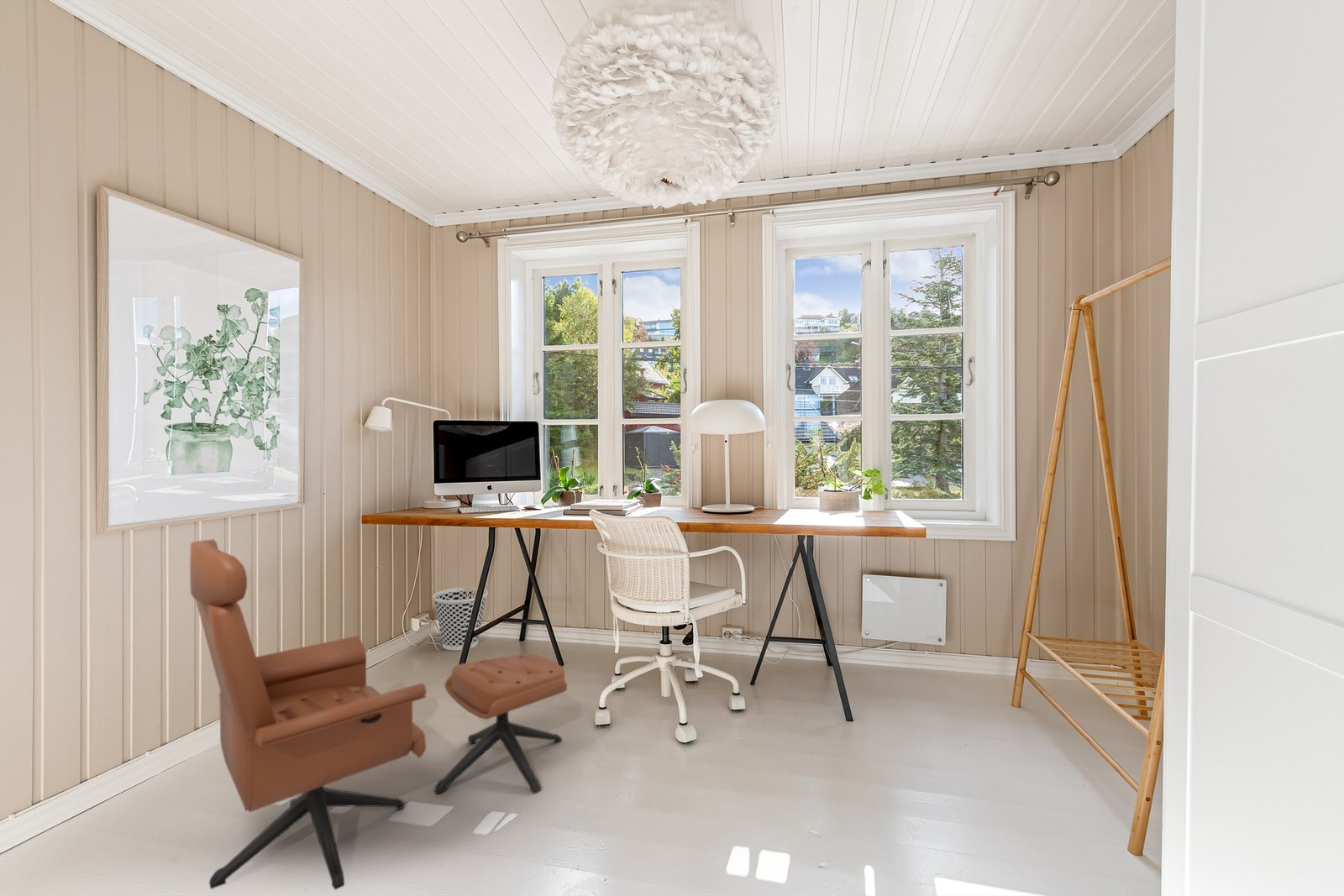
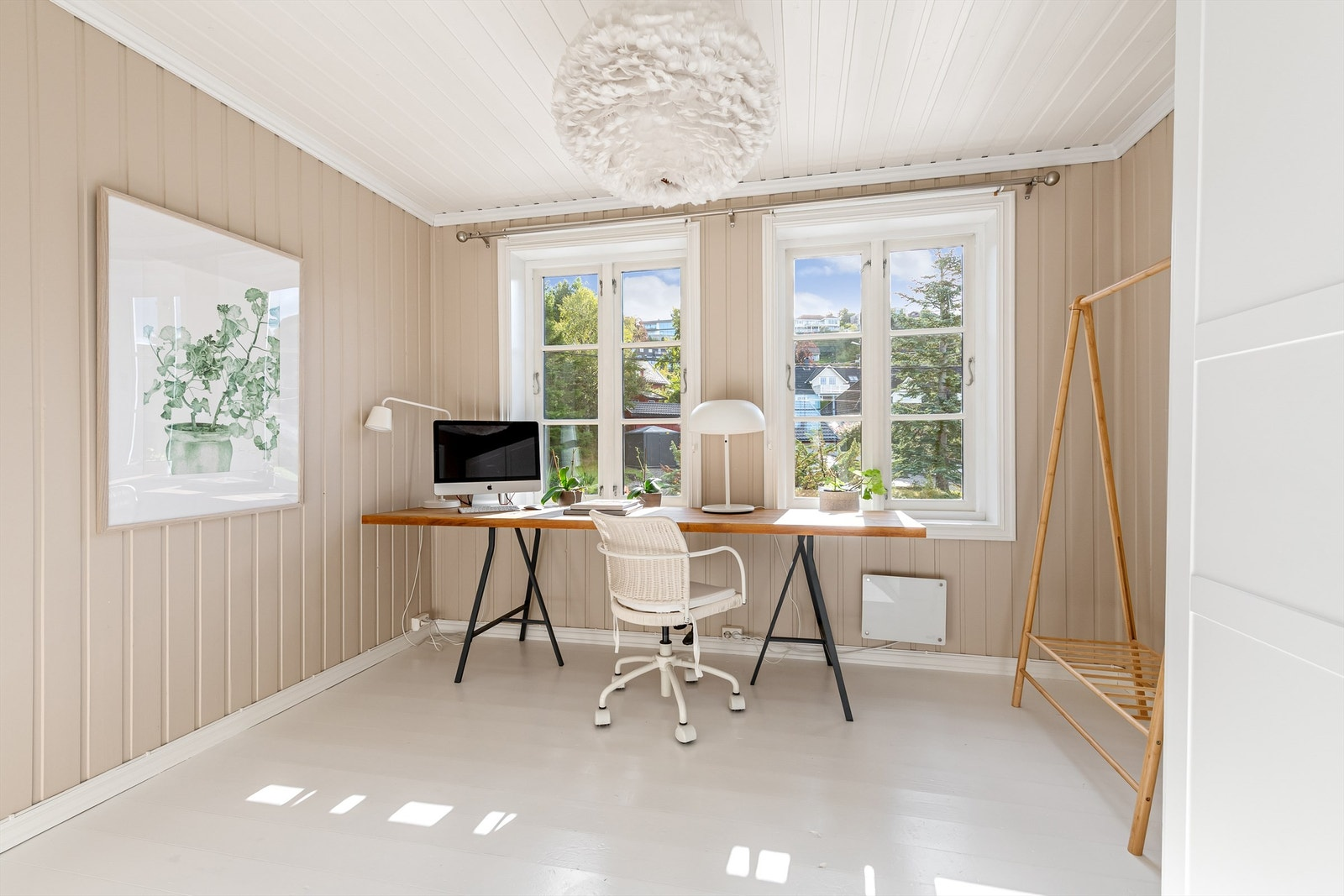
- wastebasket [433,587,489,651]
- lounge chair [189,538,568,891]
